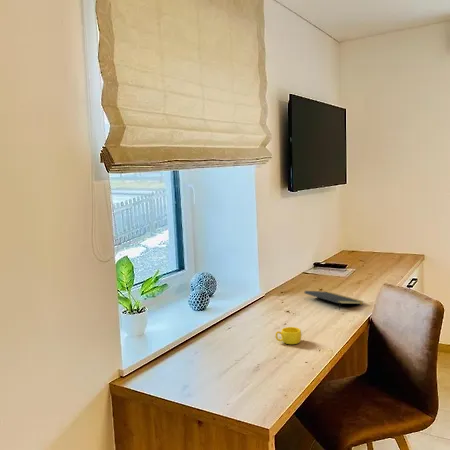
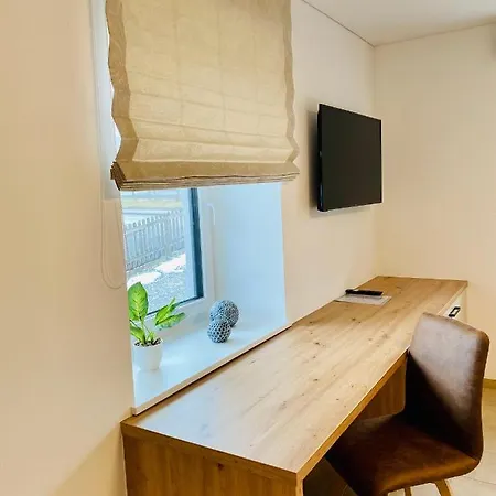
- notepad [304,290,365,312]
- cup [274,326,302,345]
